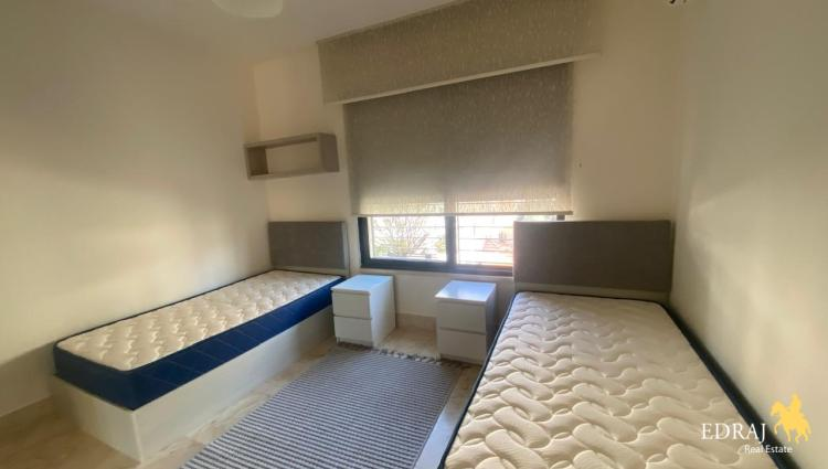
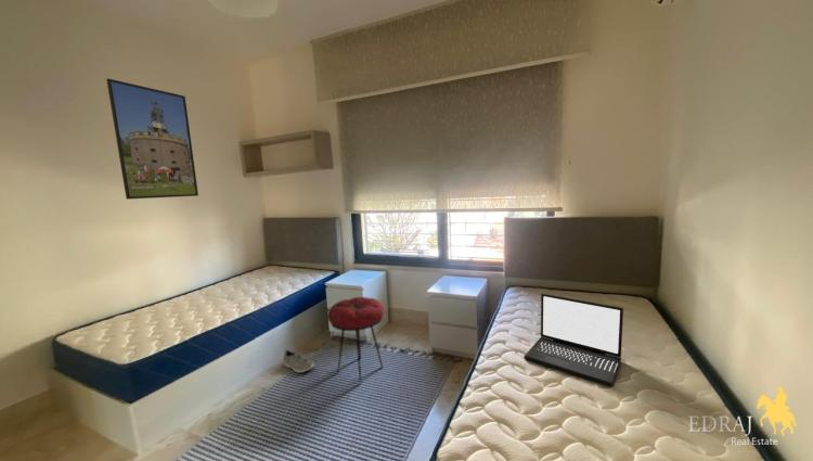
+ laptop [524,293,624,387]
+ sneaker [282,348,315,374]
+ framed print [105,77,199,201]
+ stool [326,296,386,384]
